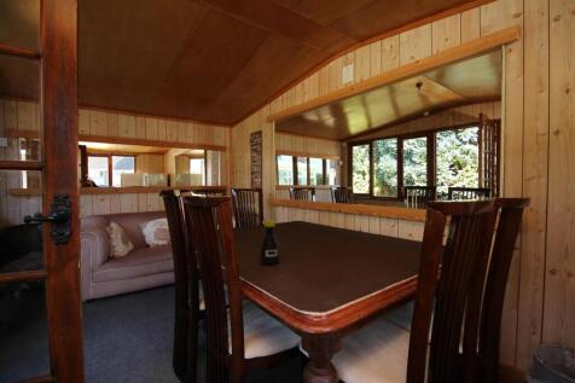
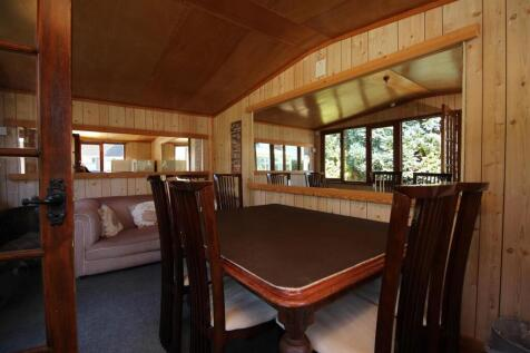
- bottle [259,219,281,266]
